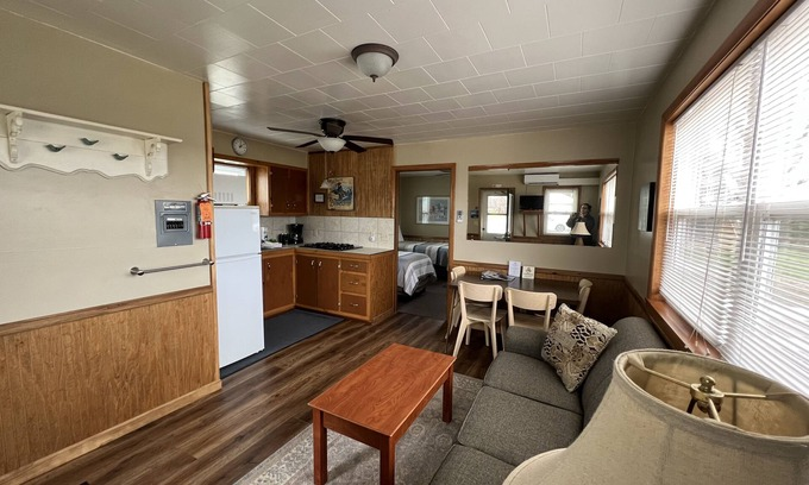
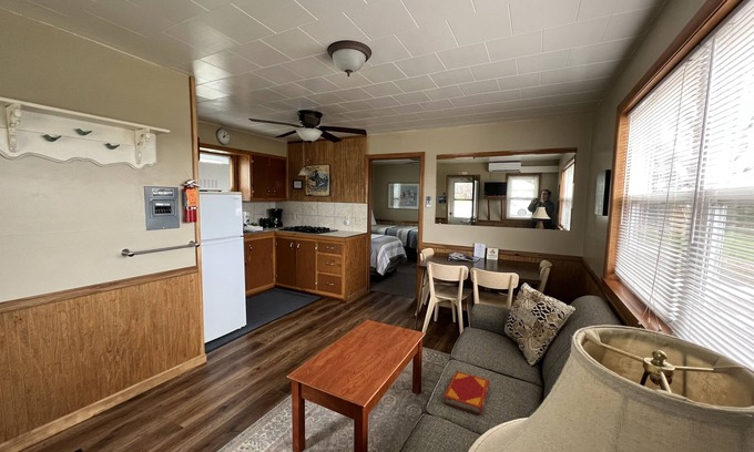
+ hardback book [442,370,490,417]
